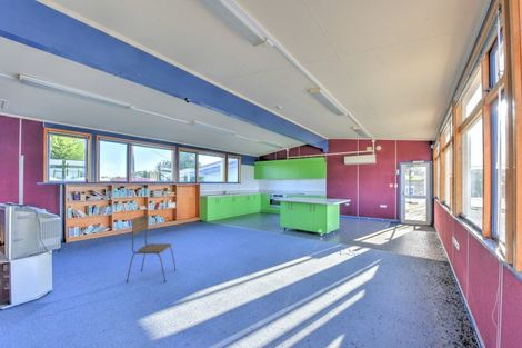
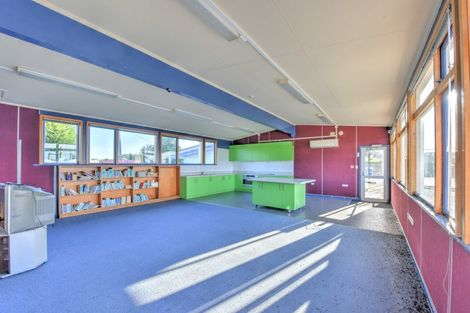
- chair [126,213,178,284]
